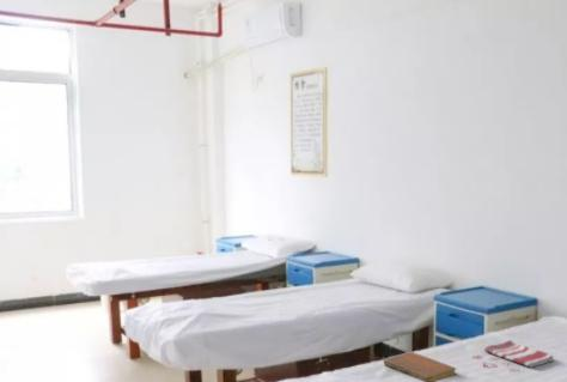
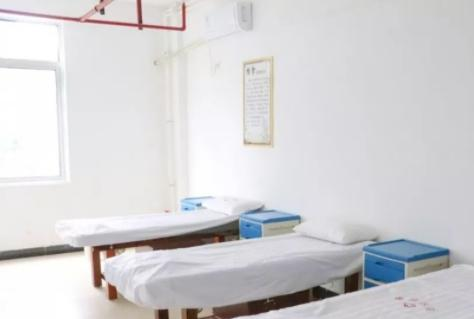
- notebook [383,351,457,382]
- dish towel [483,339,555,369]
